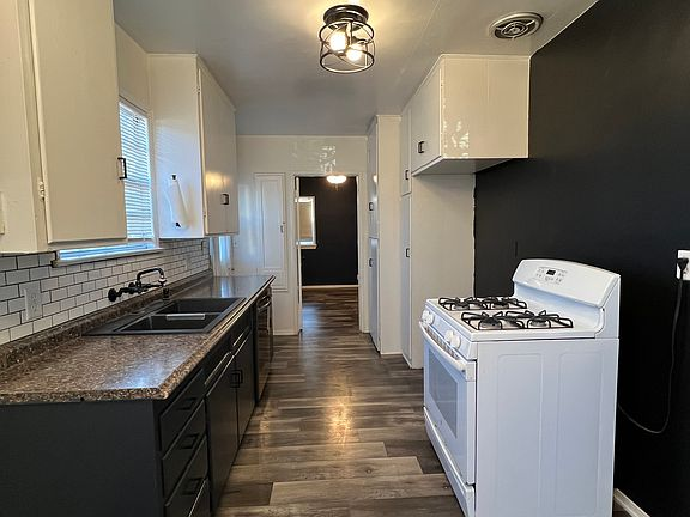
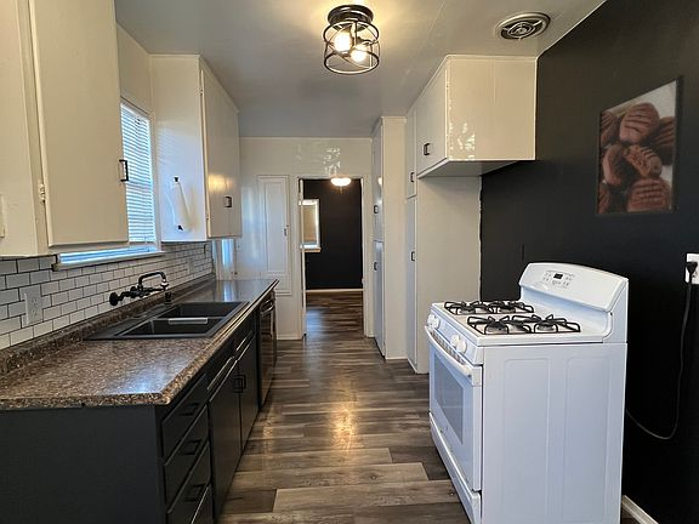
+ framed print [595,74,686,218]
